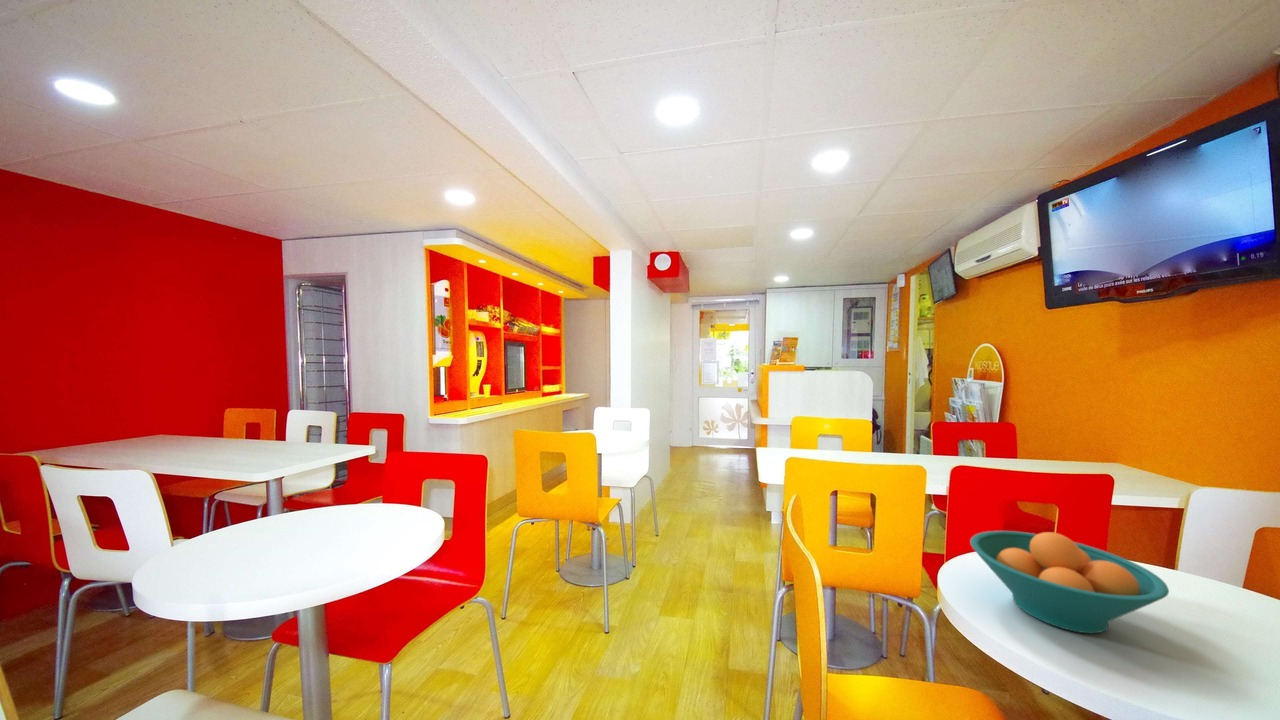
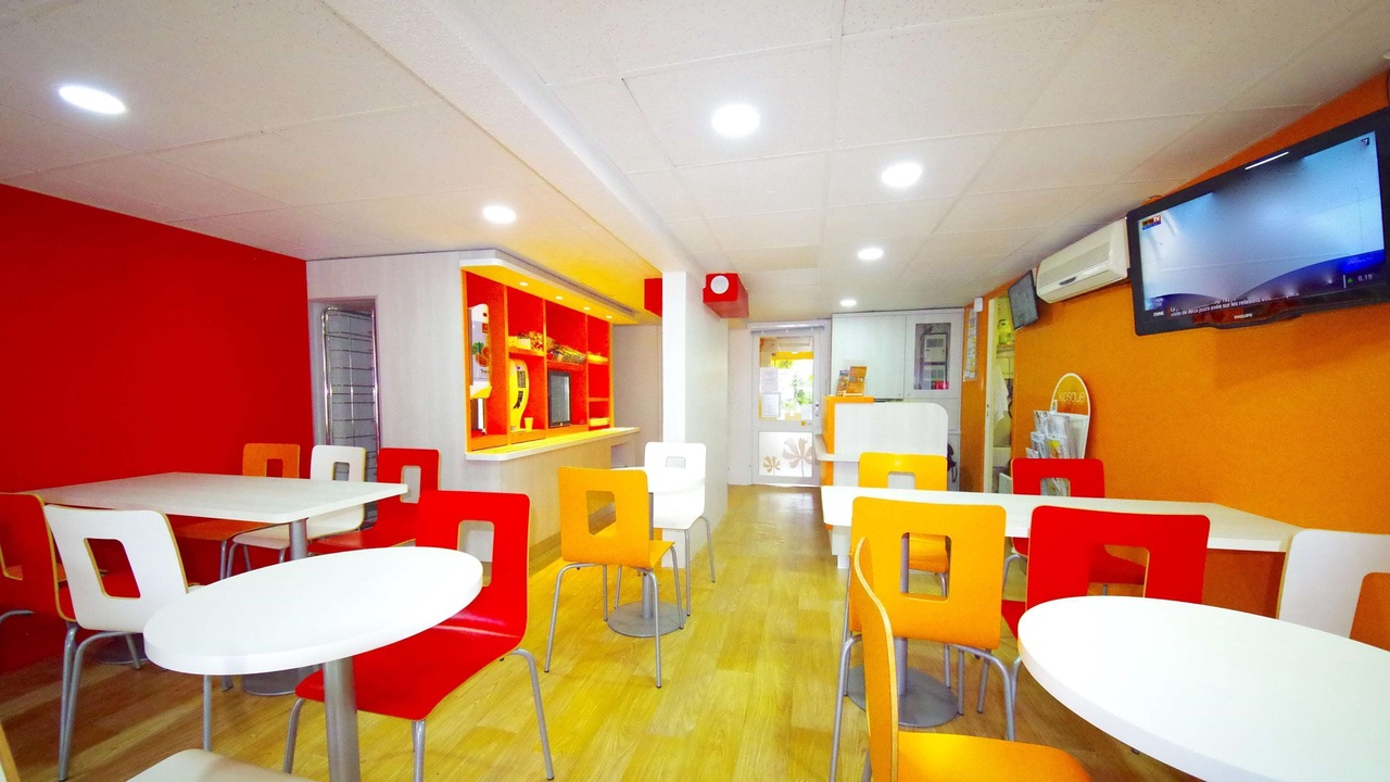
- fruit bowl [969,530,1170,634]
